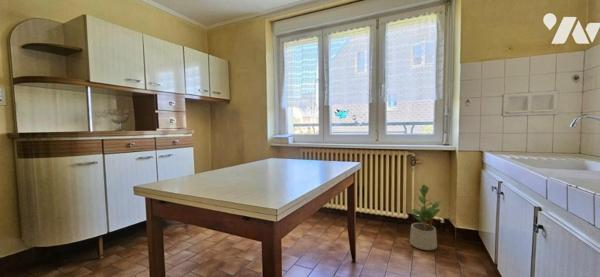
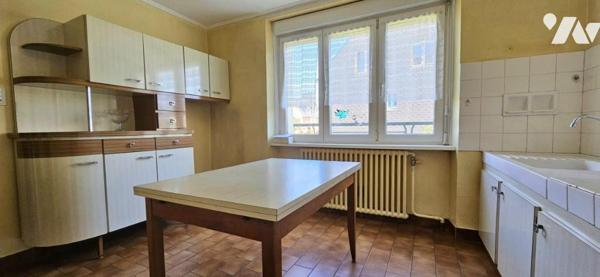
- potted plant [409,184,443,251]
